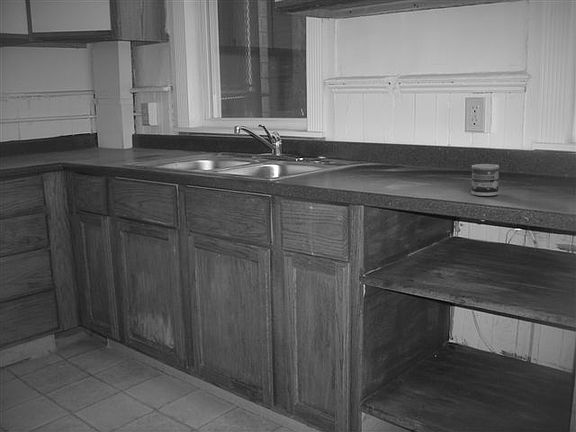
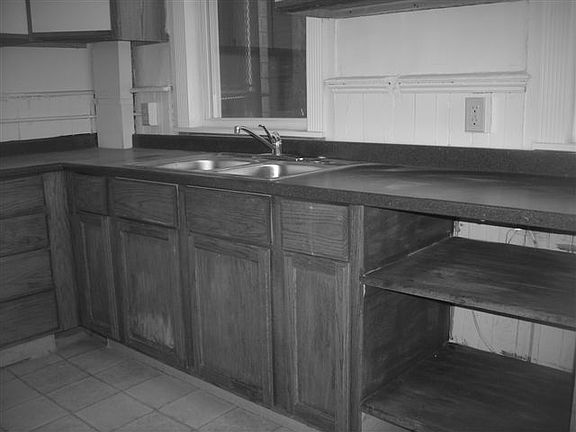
- cup [470,163,500,197]
